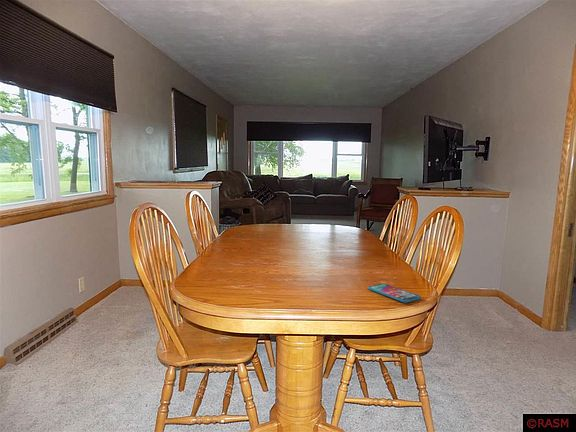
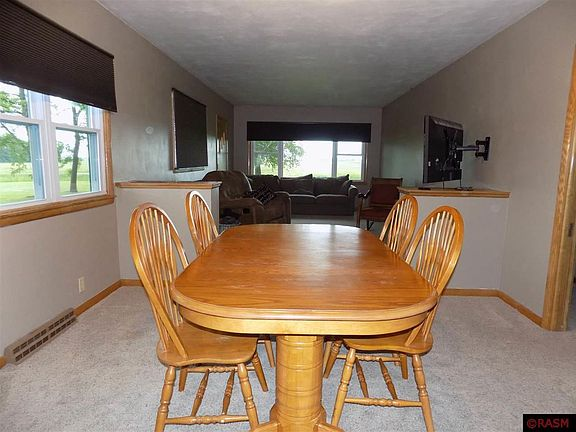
- smartphone [367,283,422,304]
